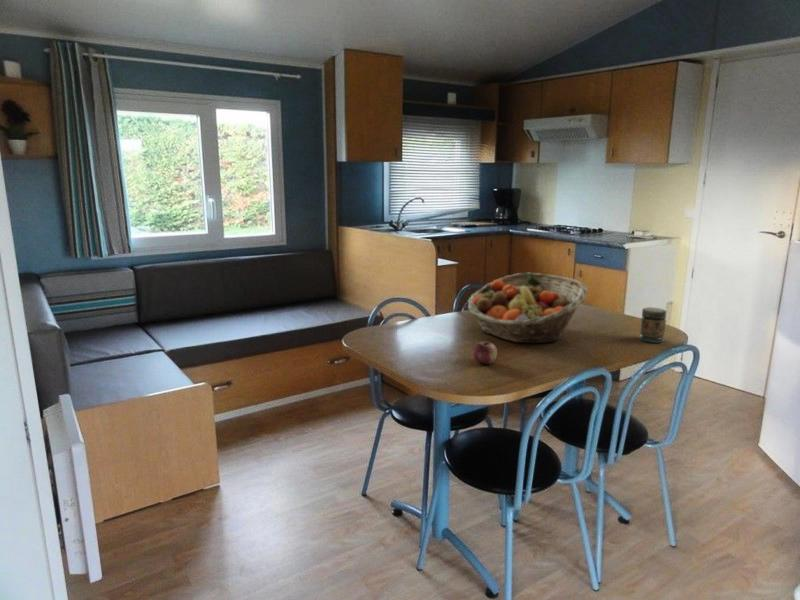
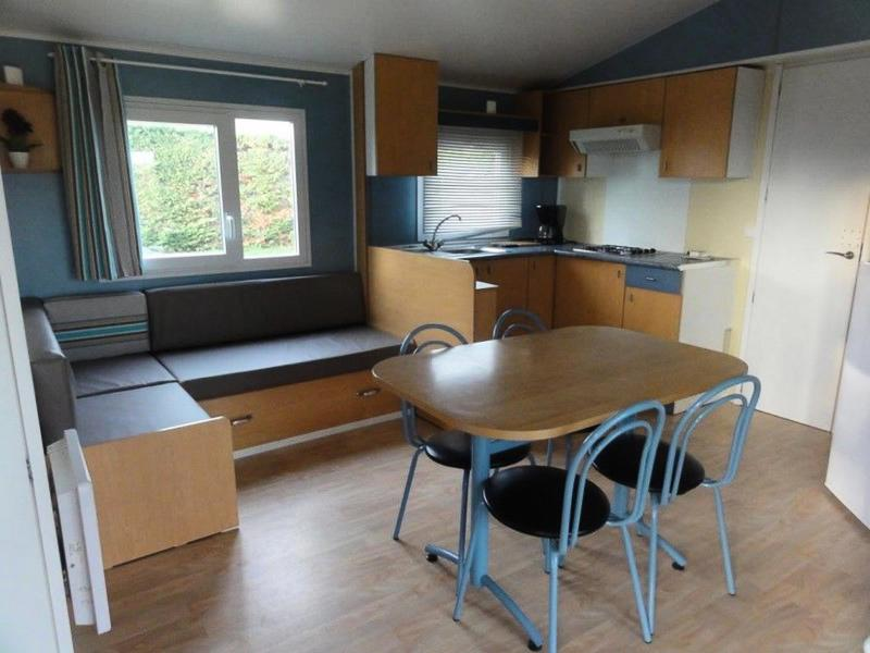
- jar [639,306,667,344]
- apple [471,339,498,365]
- fruit basket [467,272,588,344]
